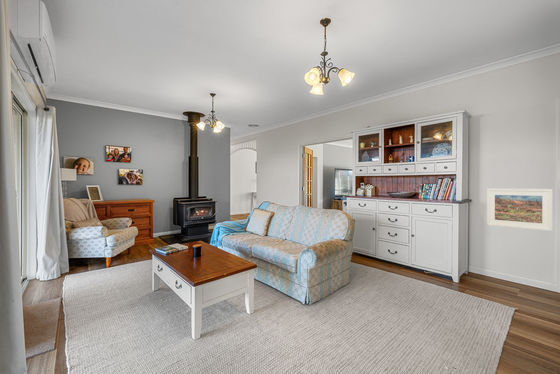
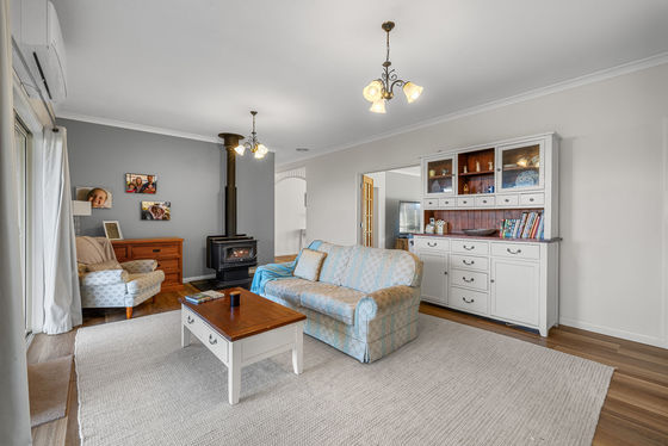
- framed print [486,188,553,232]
